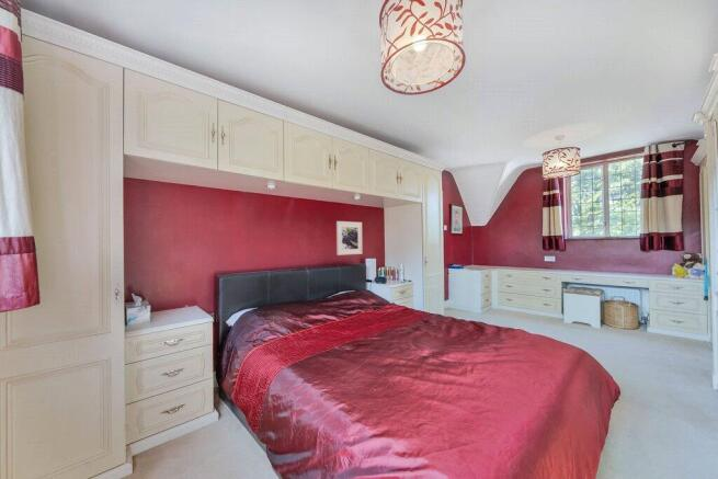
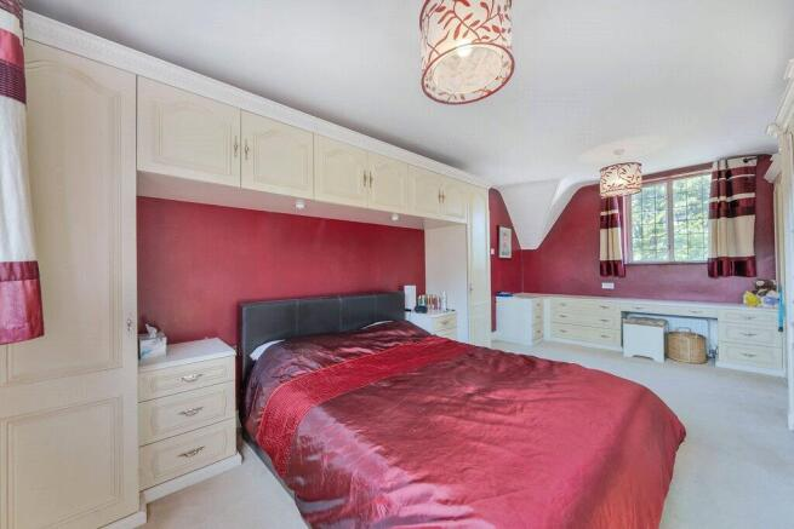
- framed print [335,220,363,256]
